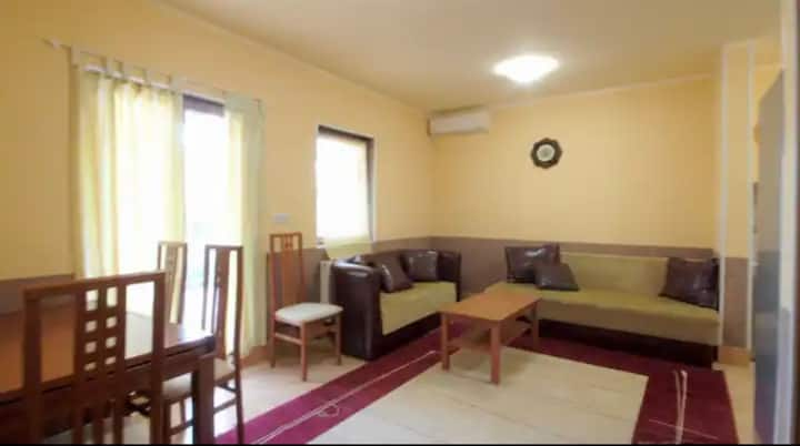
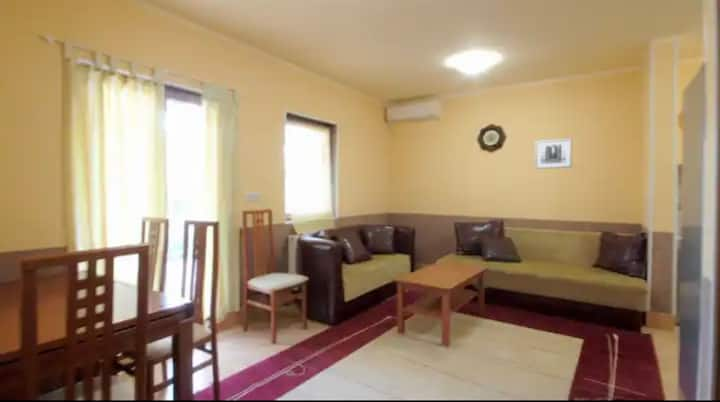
+ wall art [534,138,573,170]
